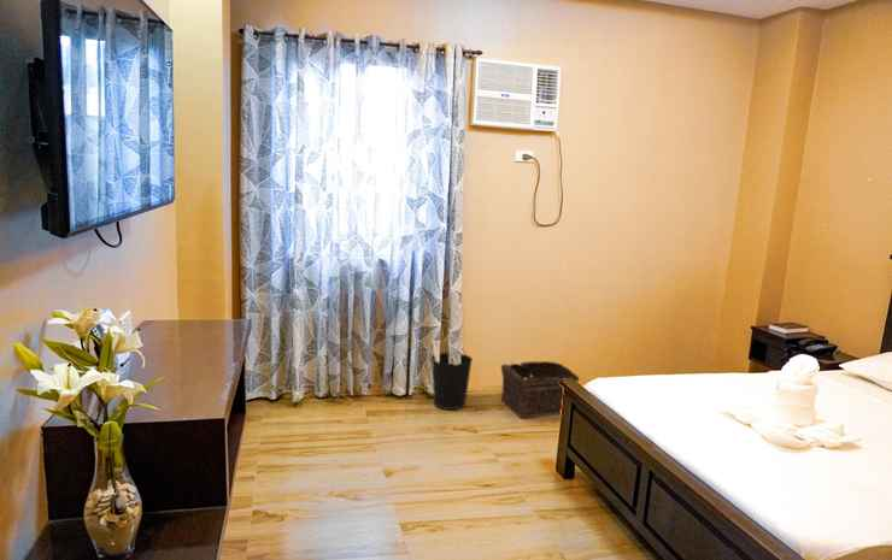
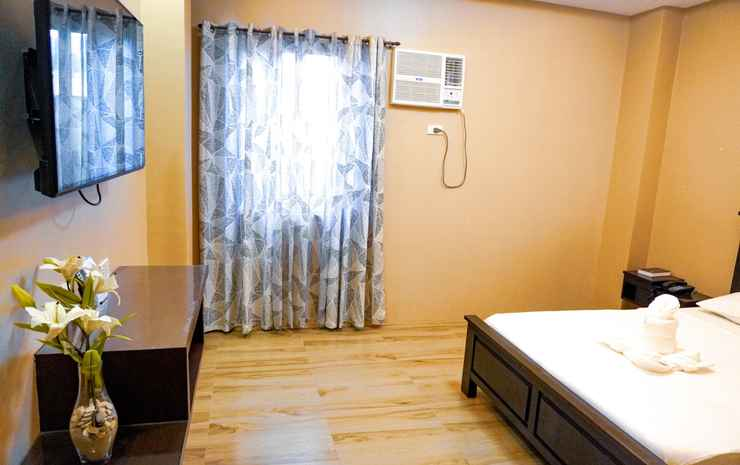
- basket [500,360,581,418]
- wastebasket [430,352,474,411]
